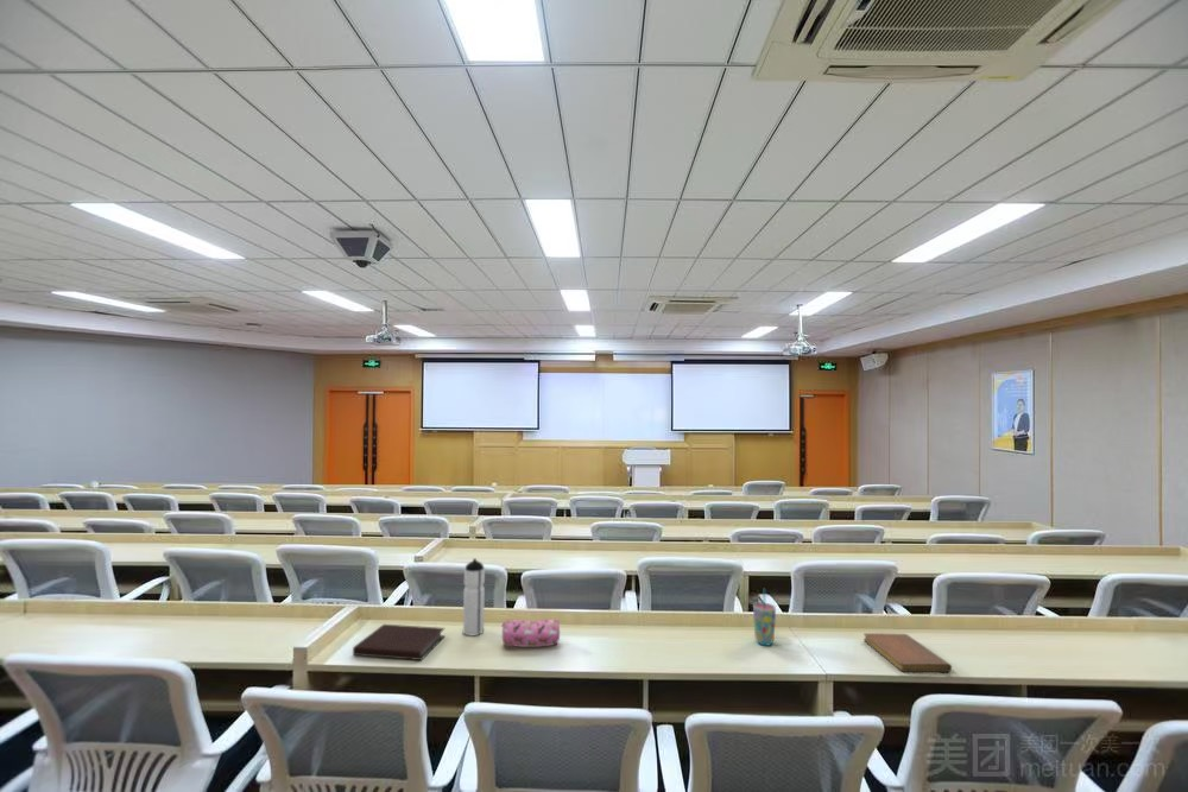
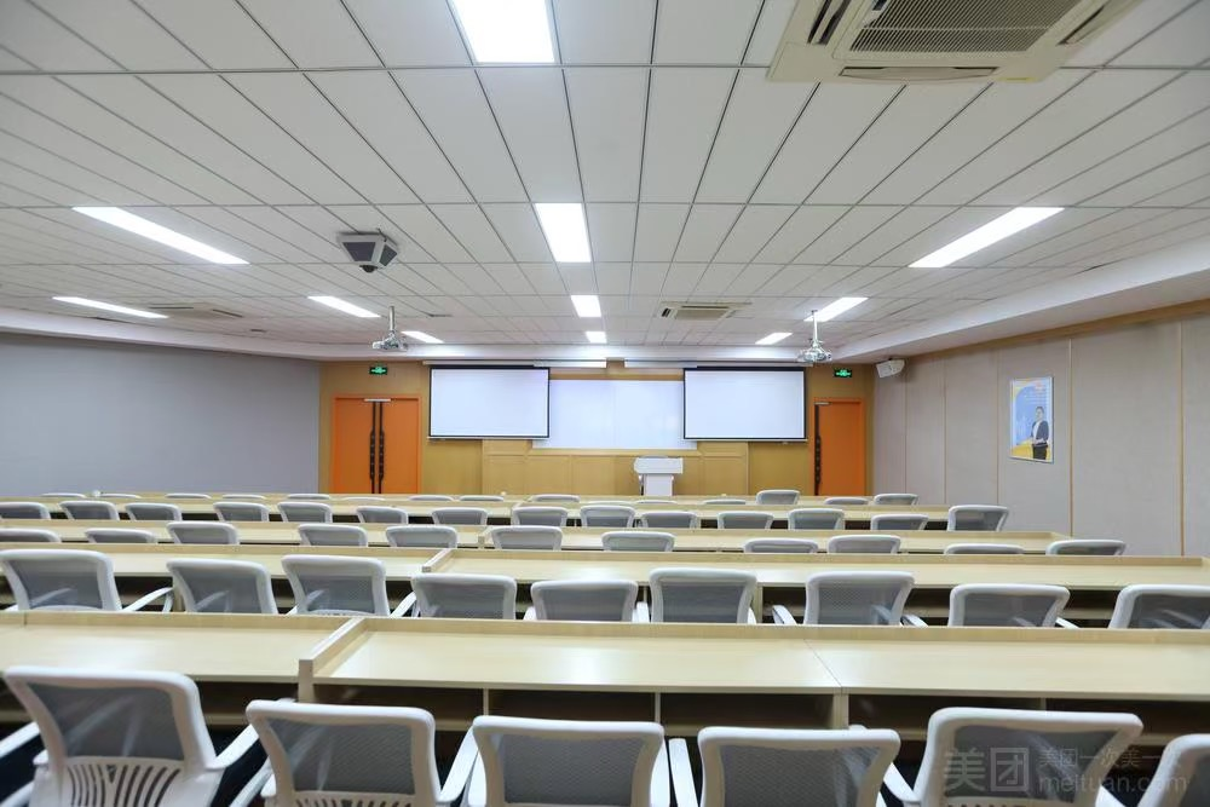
- water bottle [462,557,486,636]
- notebook [862,632,953,673]
- cup [752,588,777,647]
- pencil case [501,617,561,648]
- notebook [352,623,447,661]
